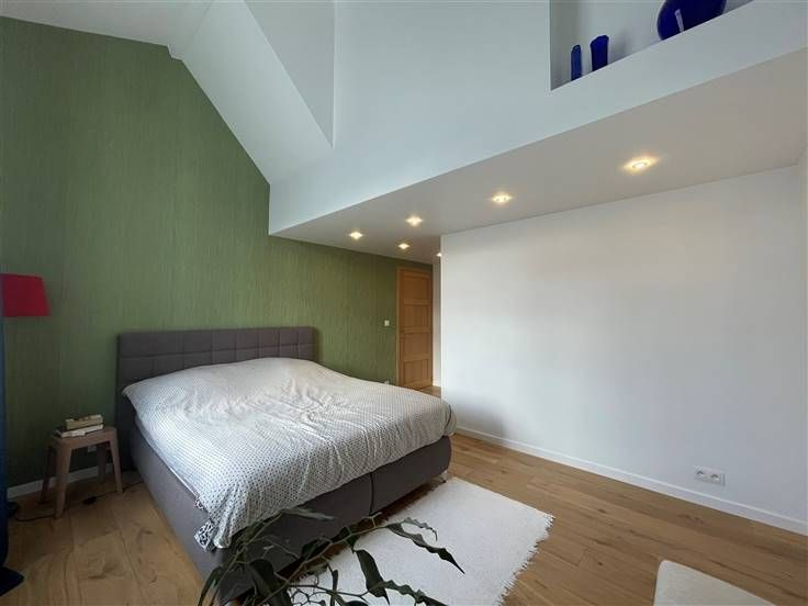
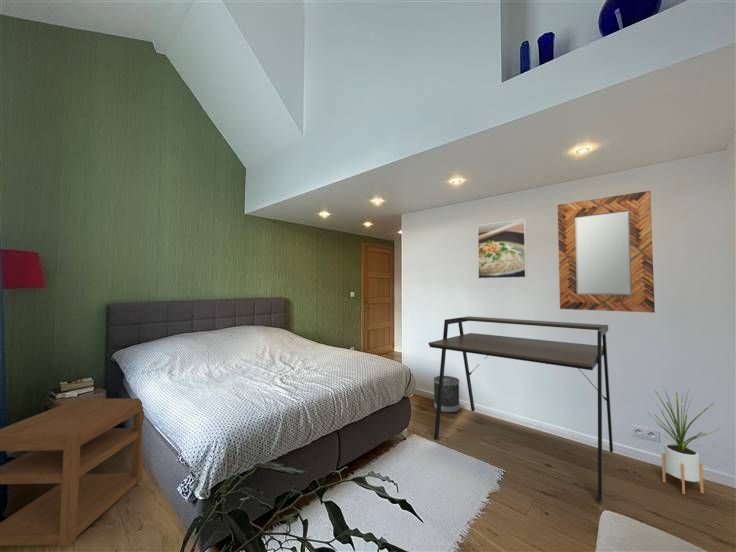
+ wastebasket [433,375,461,414]
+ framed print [477,218,528,280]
+ home mirror [557,190,656,314]
+ nightstand [0,397,145,548]
+ house plant [647,385,720,495]
+ desk [427,315,614,502]
